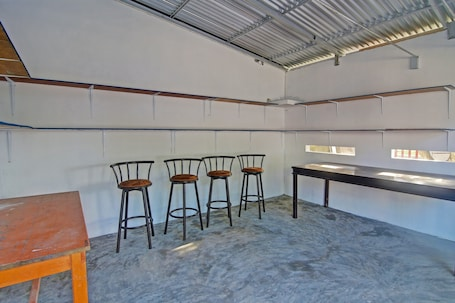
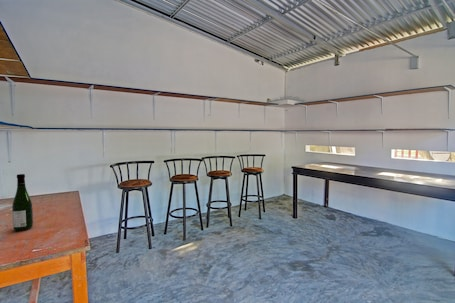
+ beer bottle [11,173,34,232]
